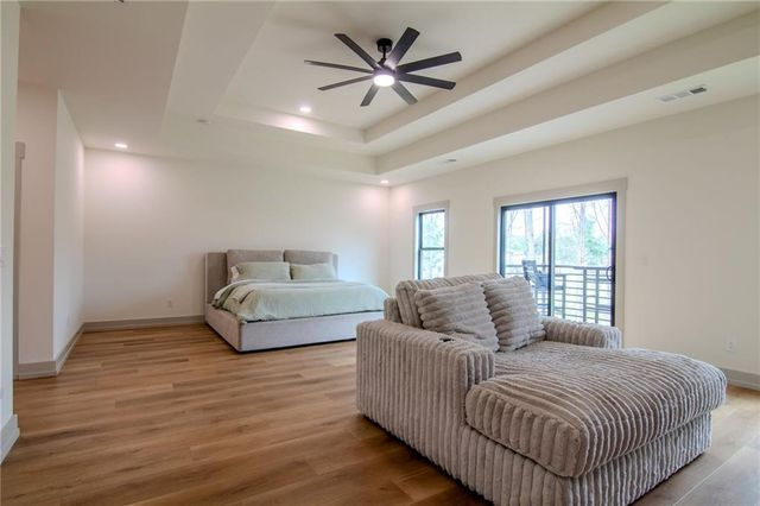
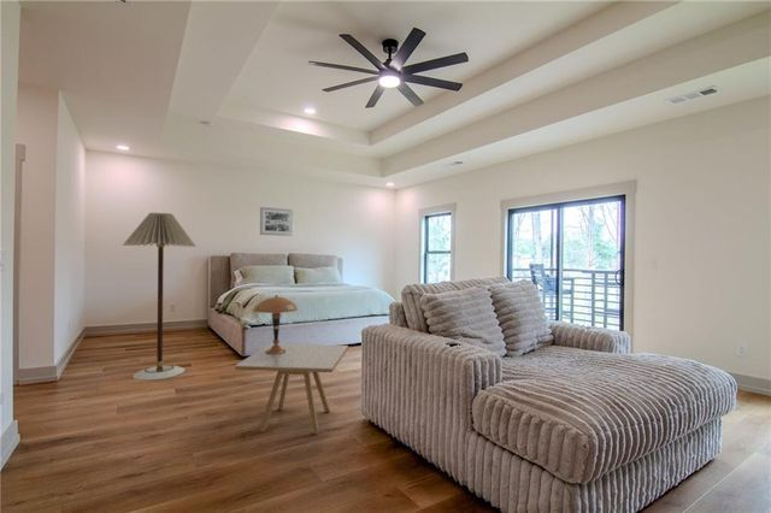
+ table lamp [253,294,300,354]
+ side table [234,342,349,436]
+ floor lamp [122,211,198,382]
+ wall art [259,206,294,237]
